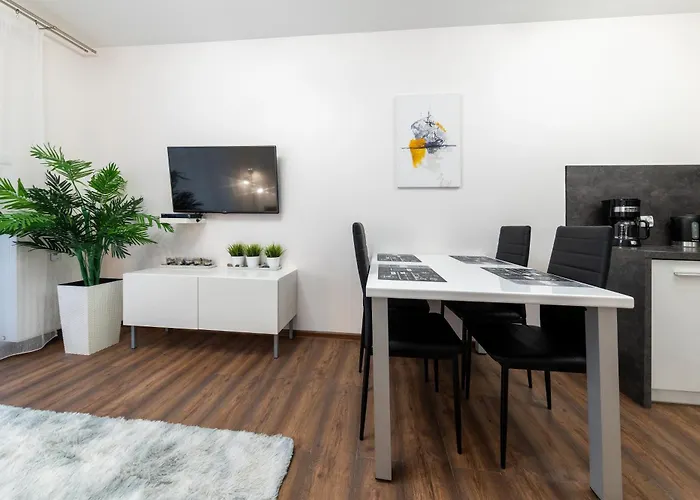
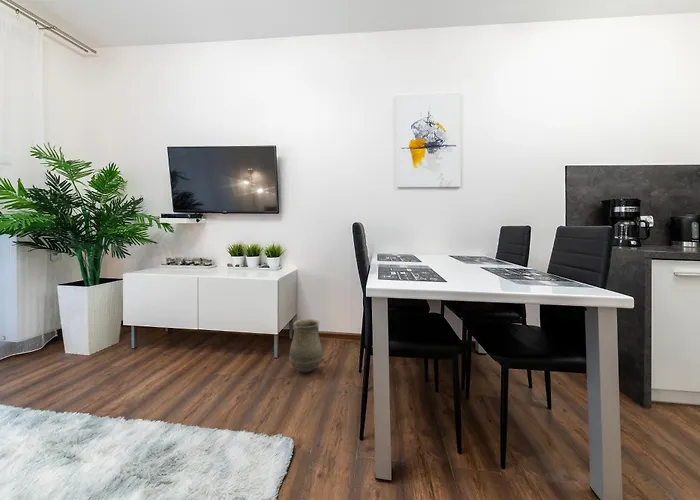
+ vase [288,318,325,374]
